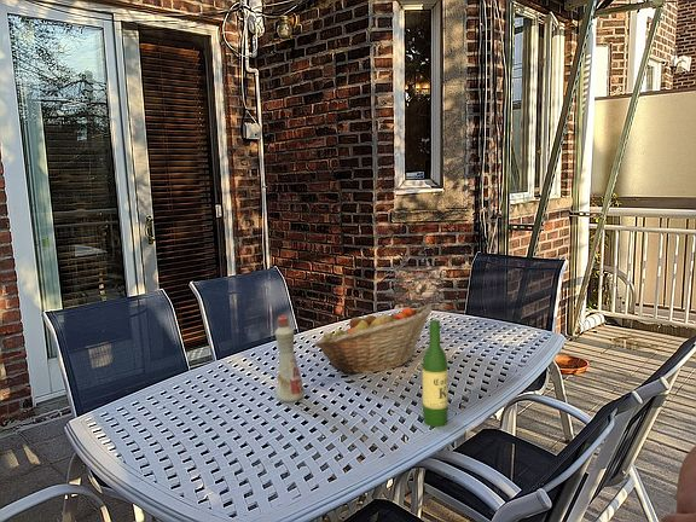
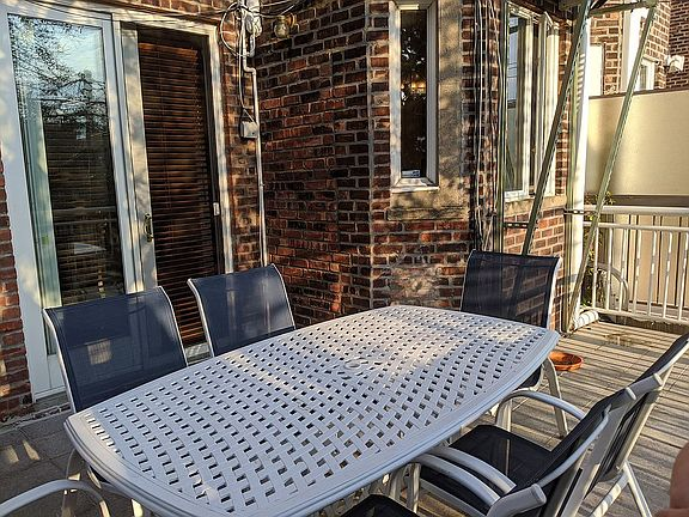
- wine bottle [422,319,450,428]
- fruit basket [314,304,433,375]
- bottle [274,314,306,404]
